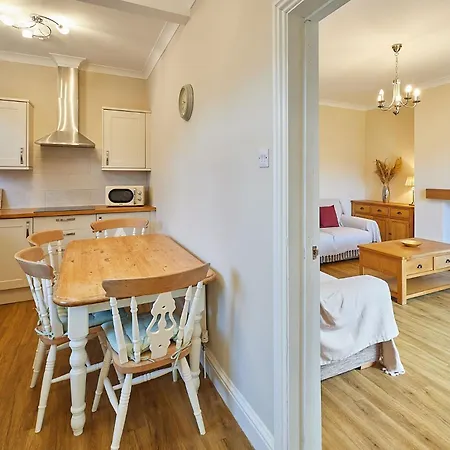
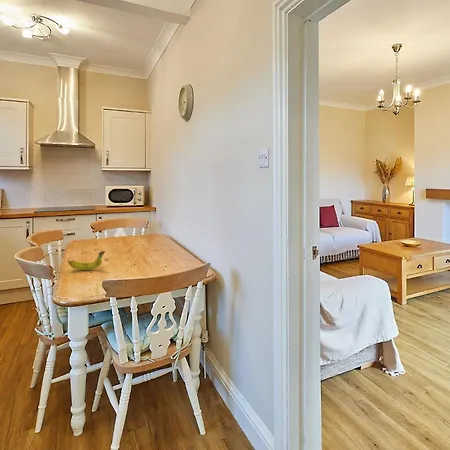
+ fruit [67,250,106,271]
